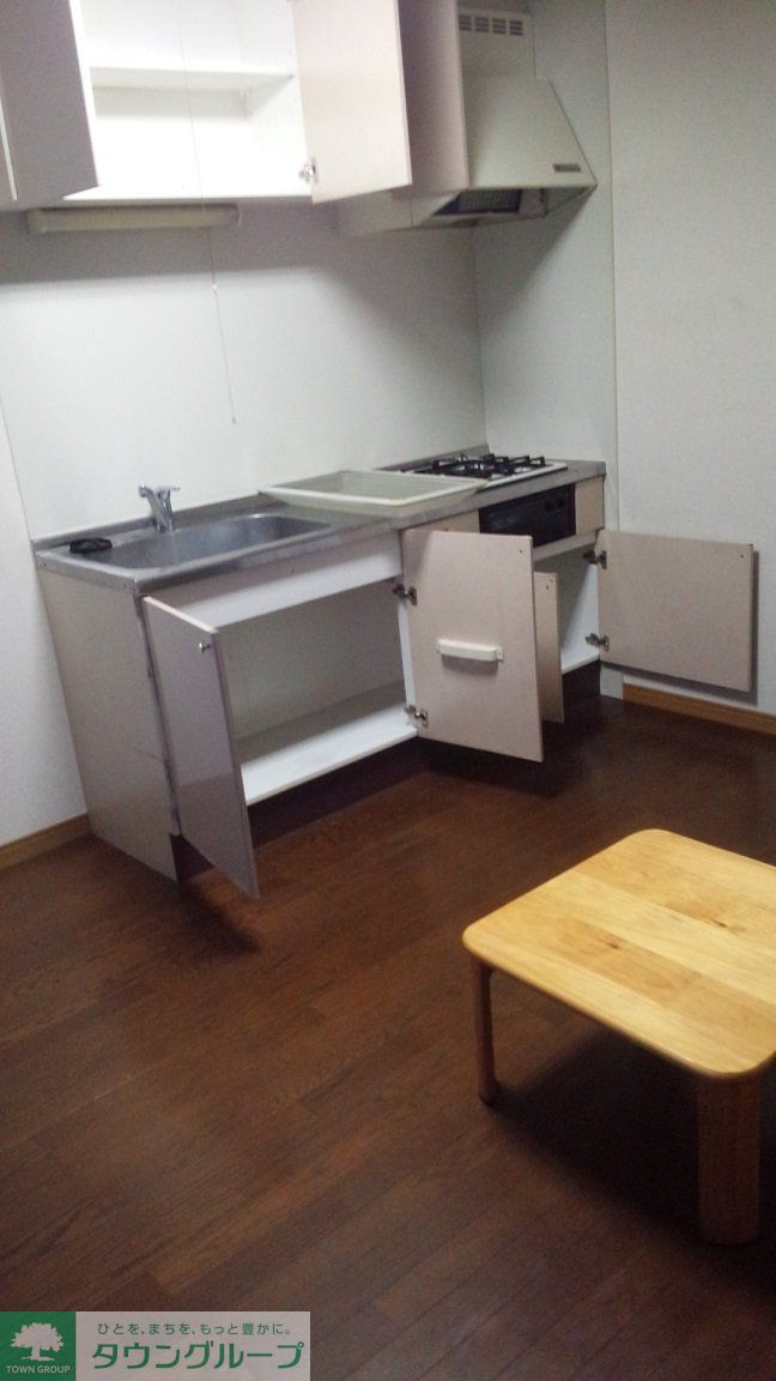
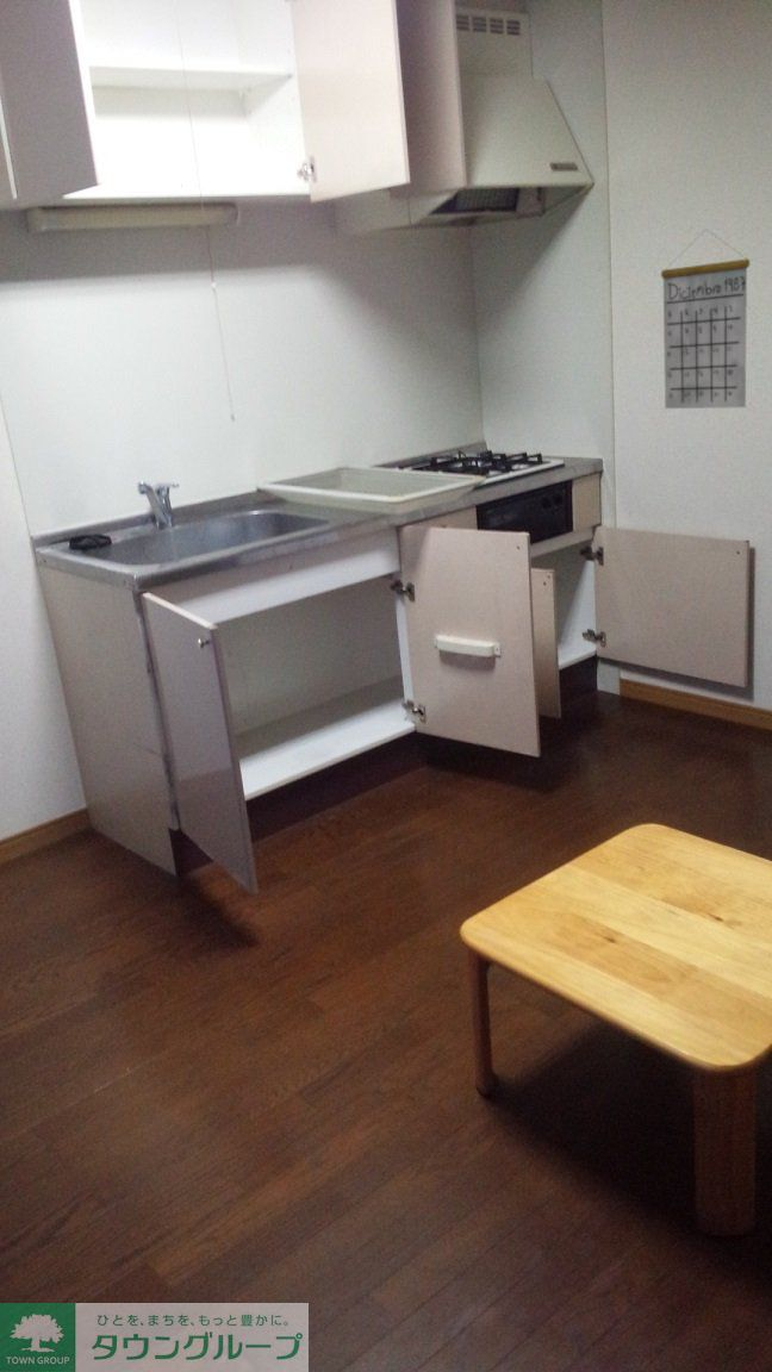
+ calendar [660,227,751,410]
